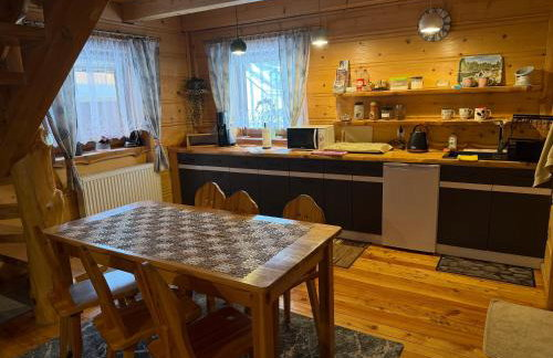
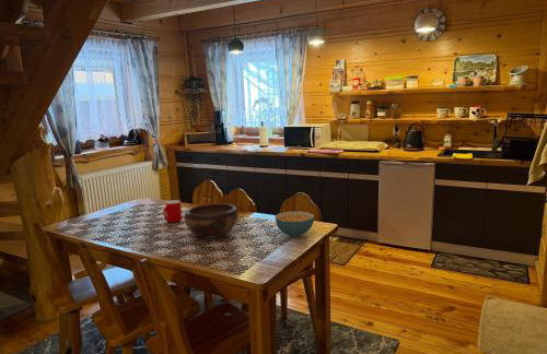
+ decorative bowl [183,202,240,239]
+ cup [162,199,183,223]
+ cereal bowl [274,210,315,238]
